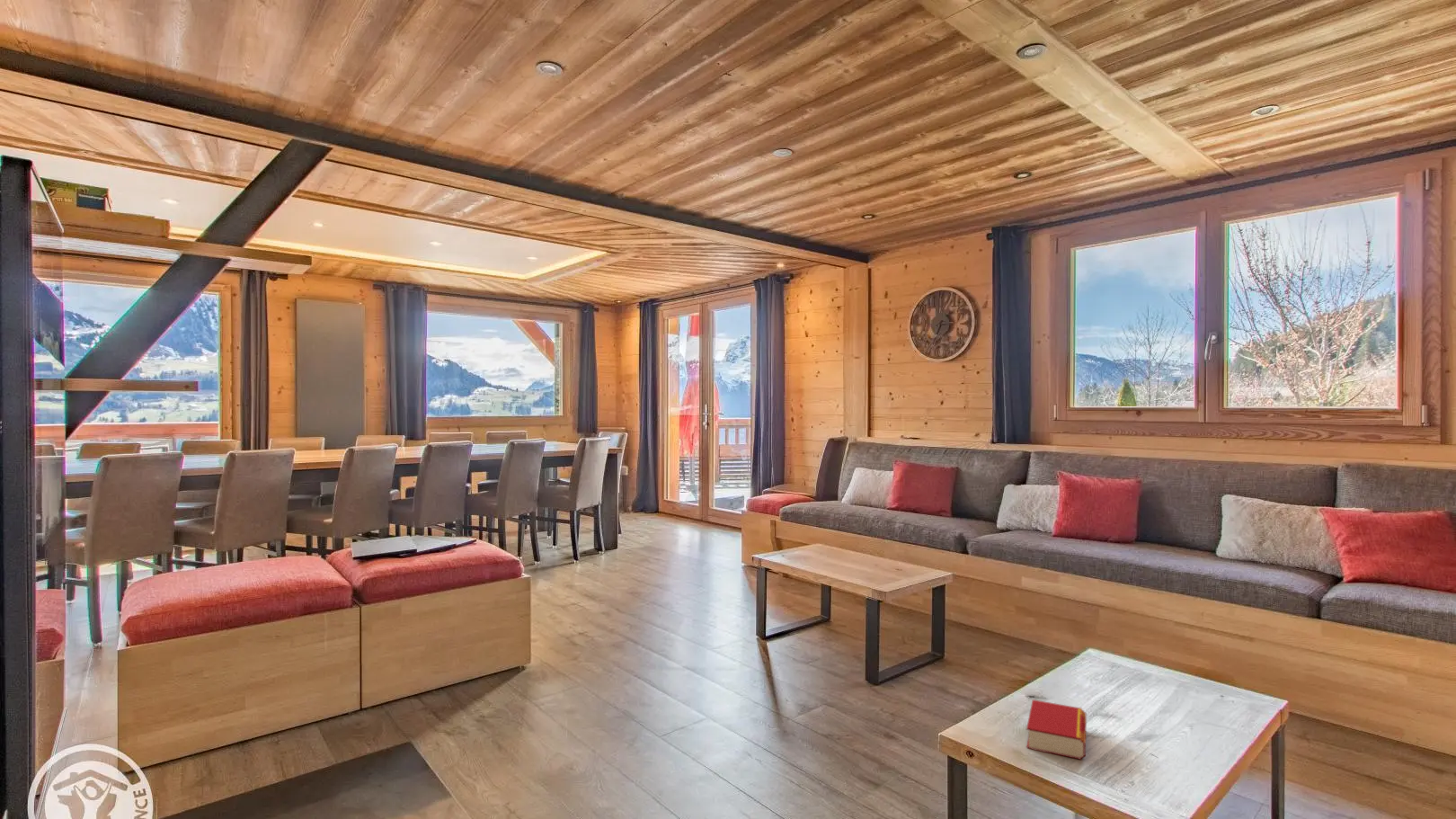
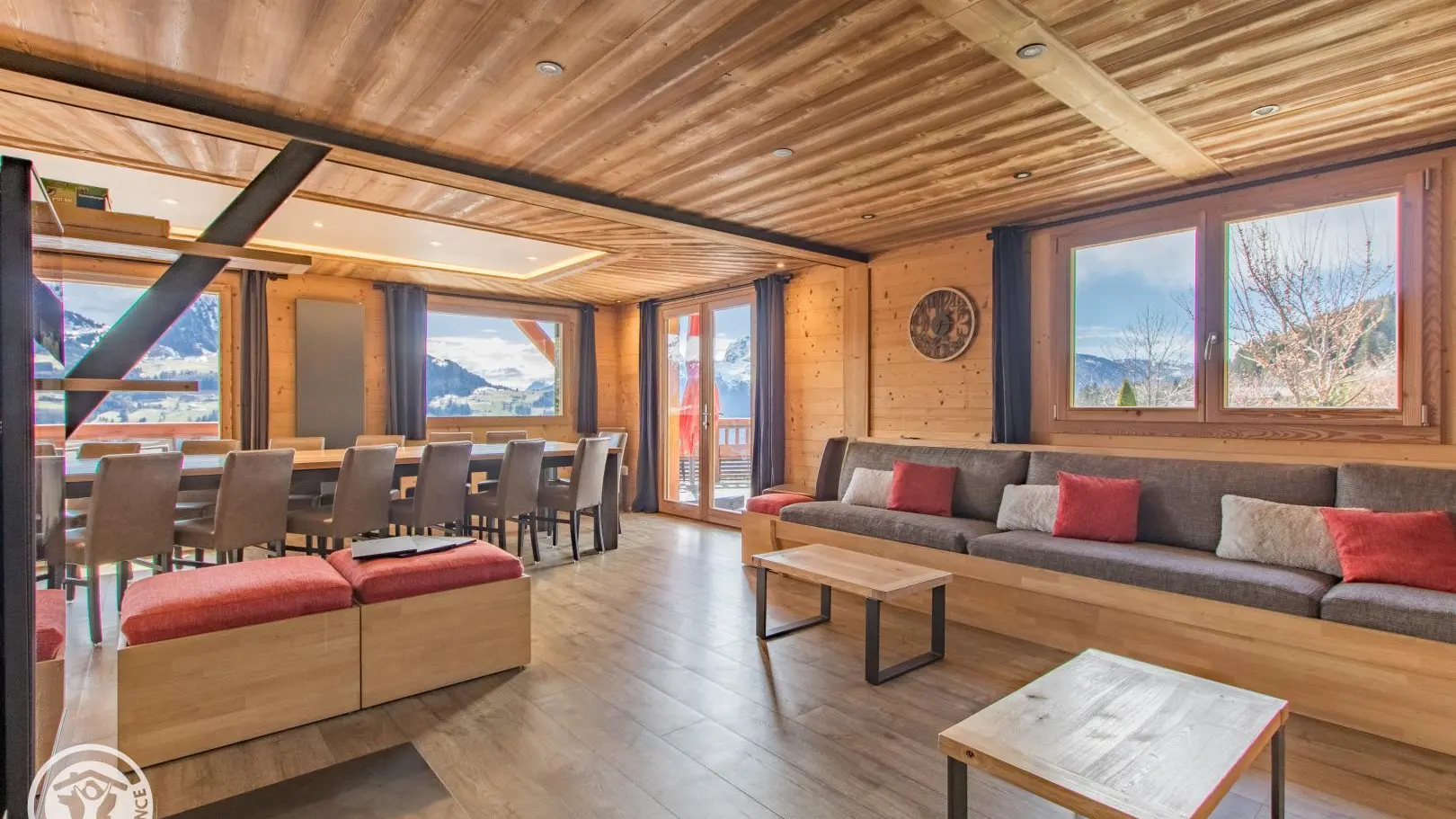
- book [1025,699,1088,761]
